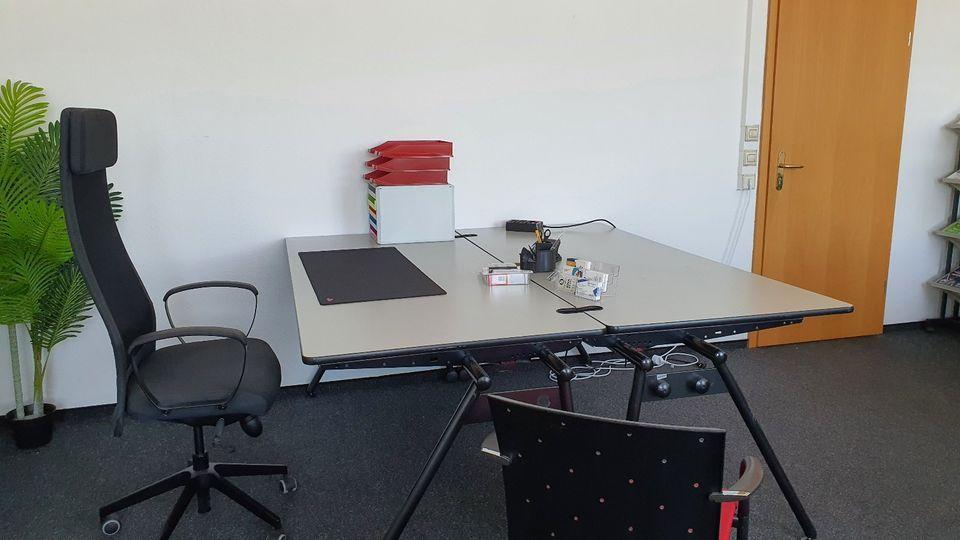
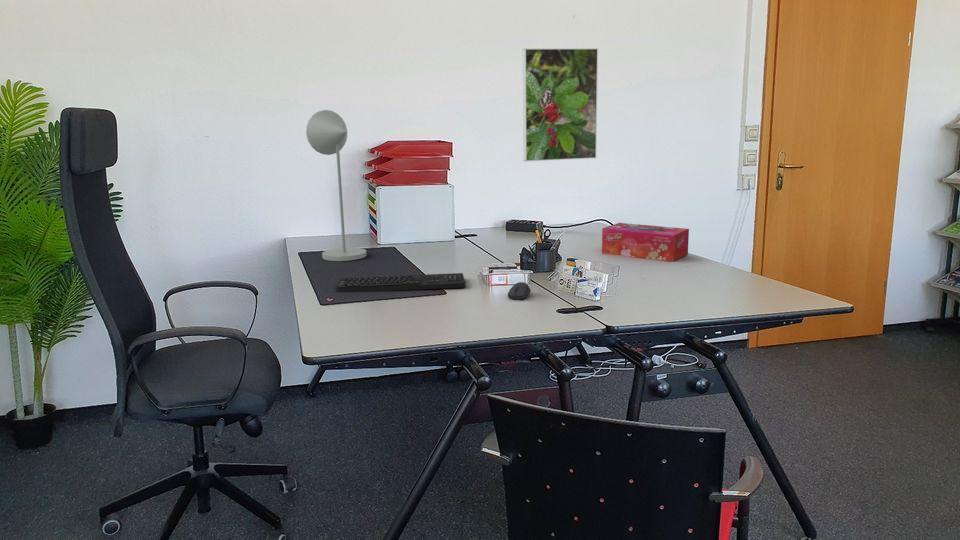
+ tissue box [601,222,690,263]
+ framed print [522,47,599,162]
+ computer mouse [507,281,532,300]
+ keyboard [335,272,466,293]
+ desk lamp [305,109,367,262]
